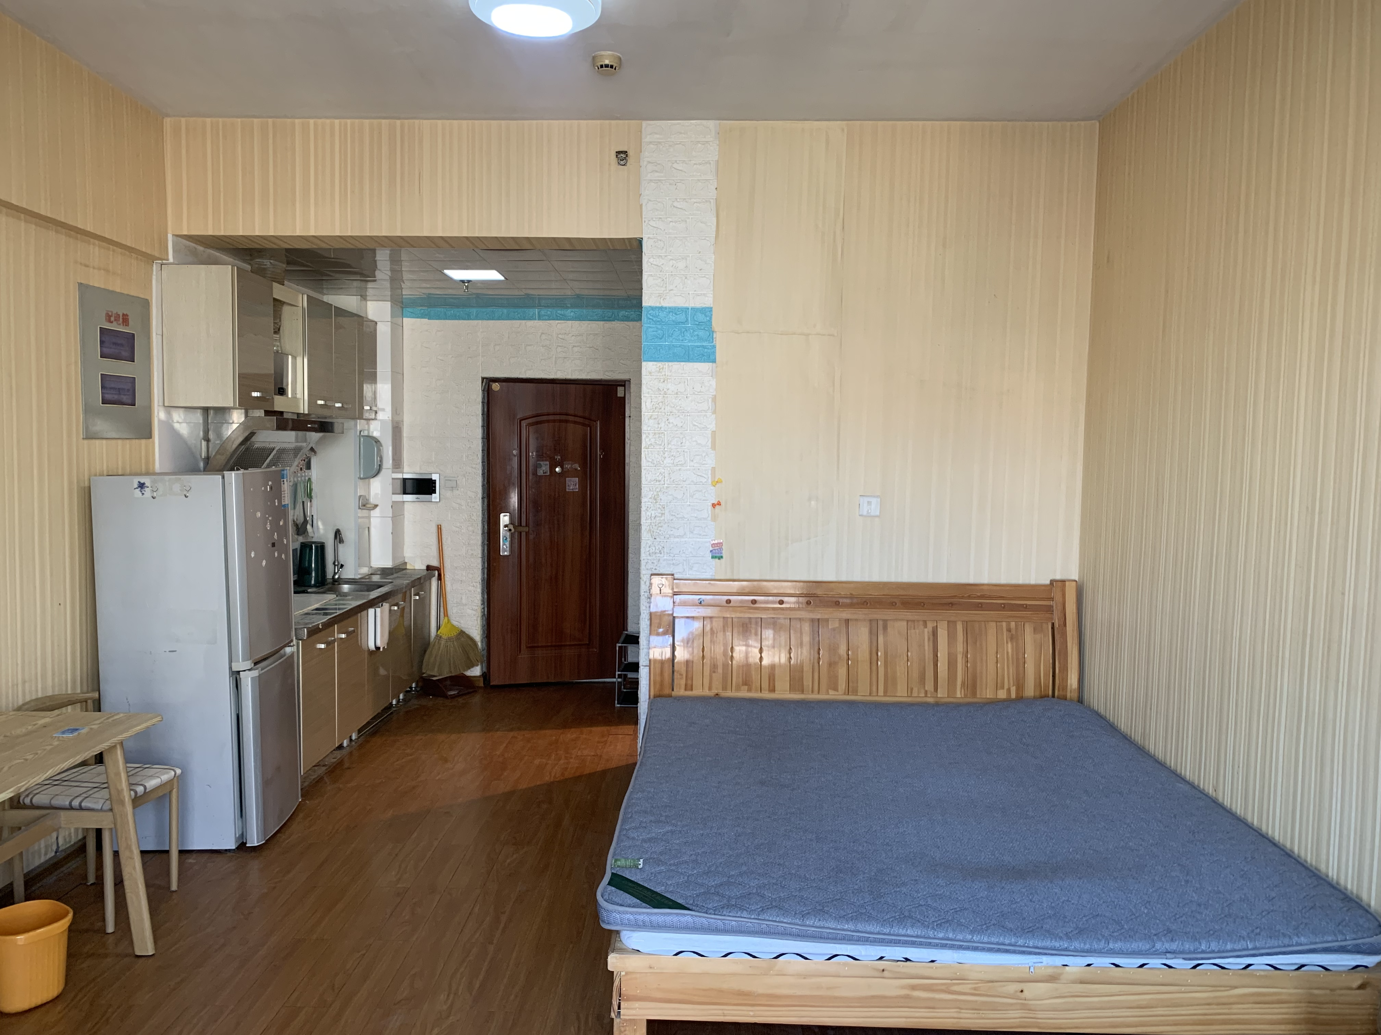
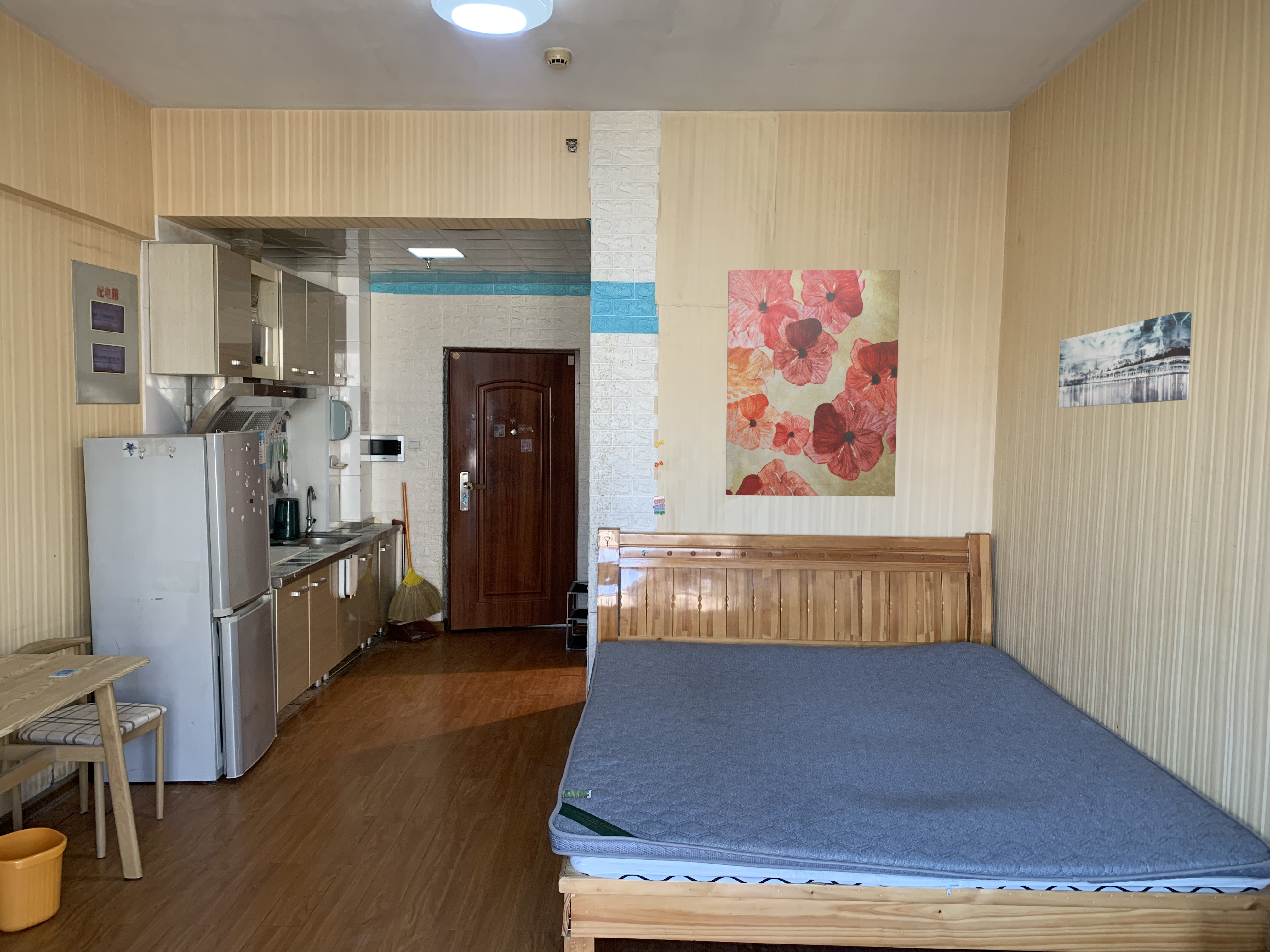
+ wall art [725,270,900,497]
+ wall art [1058,312,1192,408]
